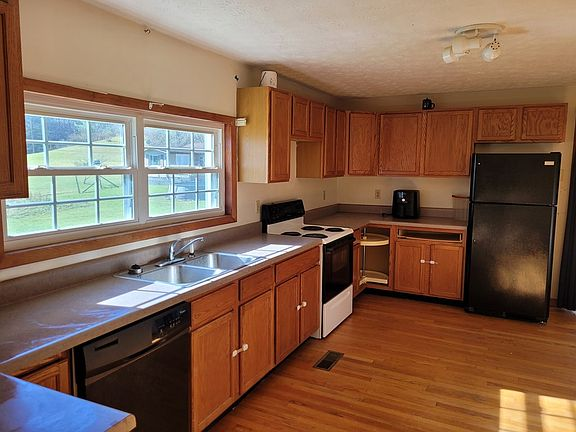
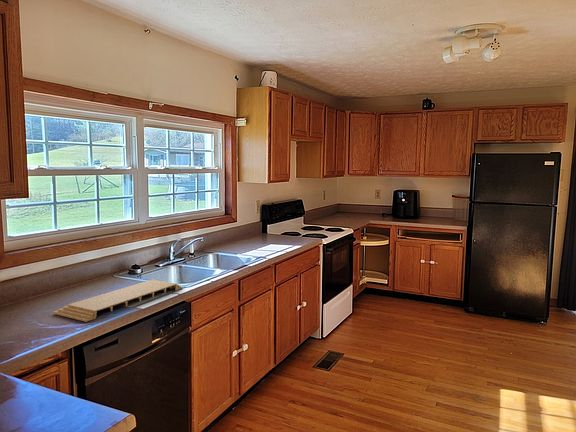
+ cutting board [52,279,184,323]
